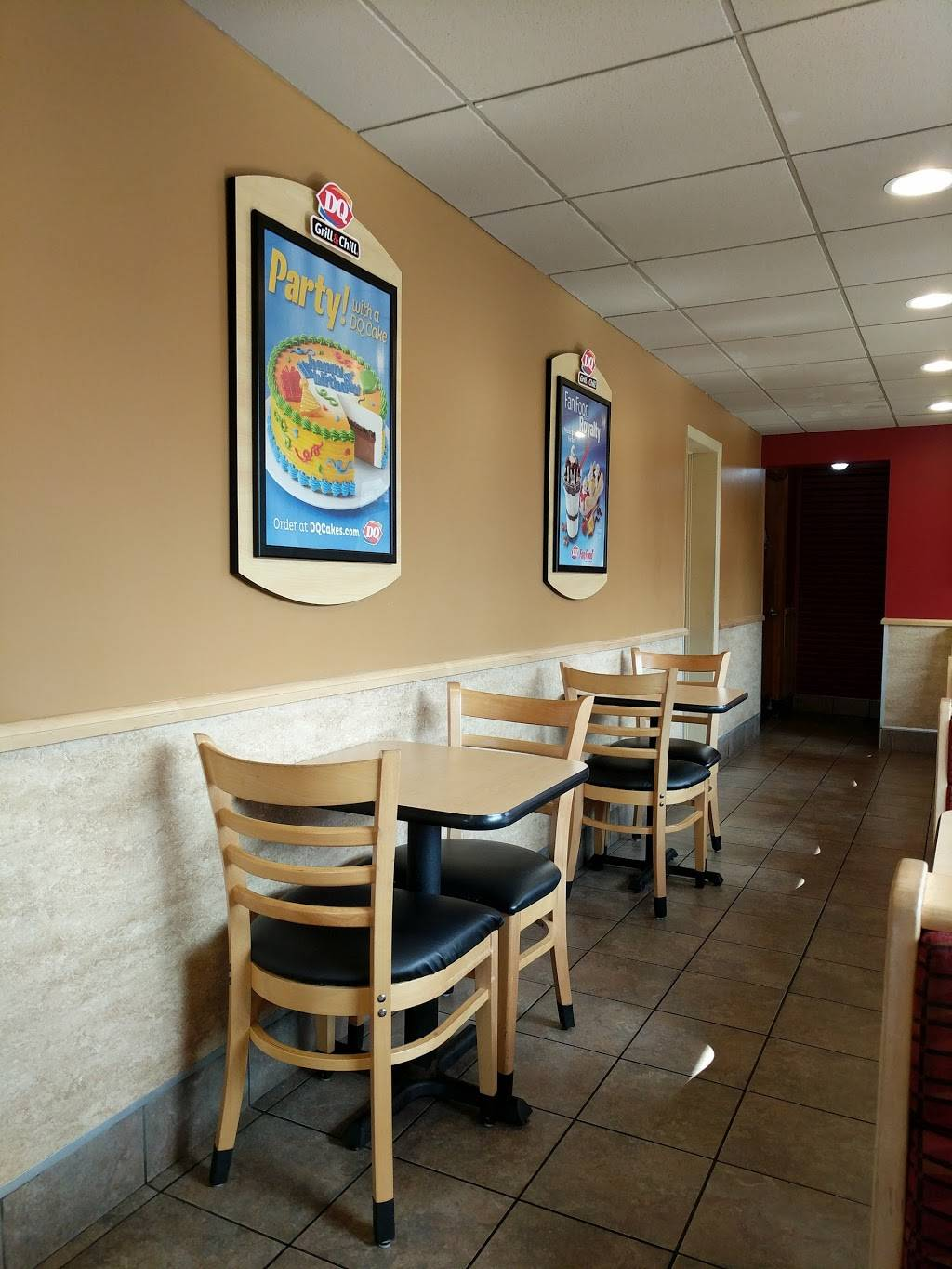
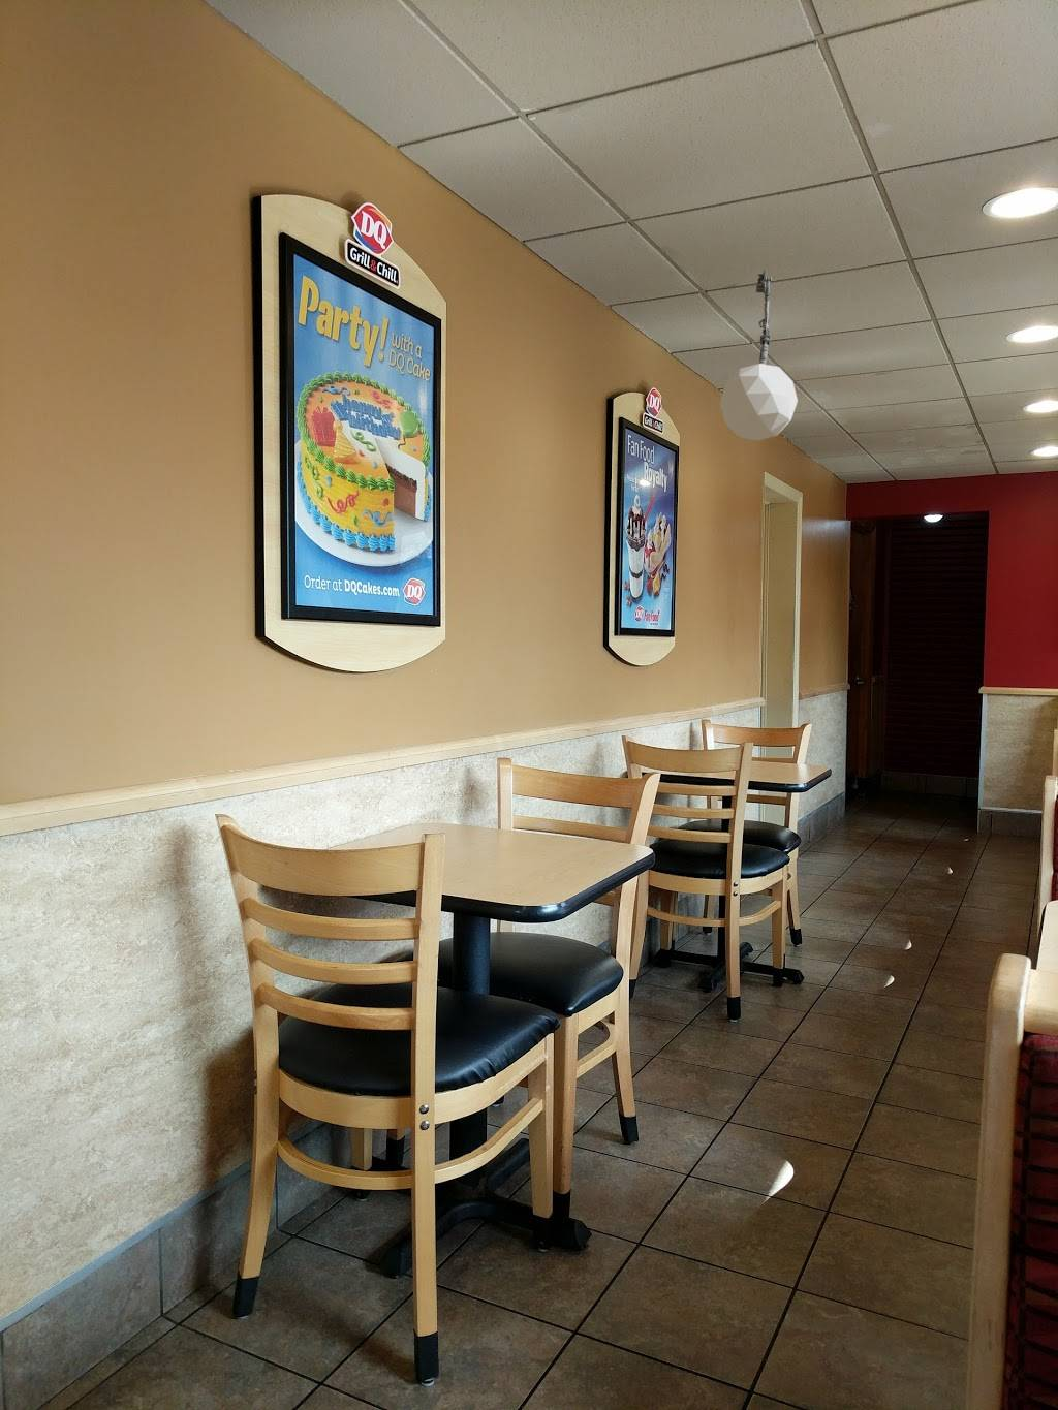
+ pendant light [719,269,799,442]
